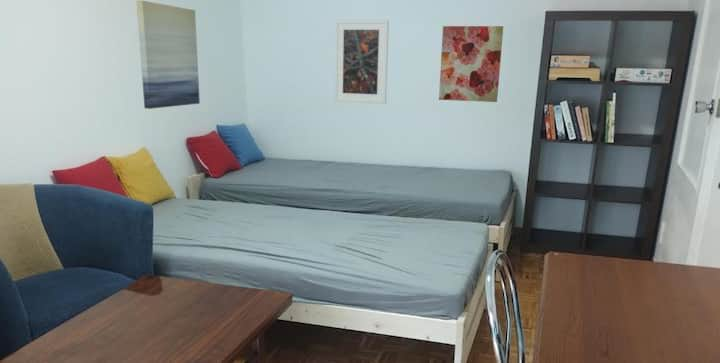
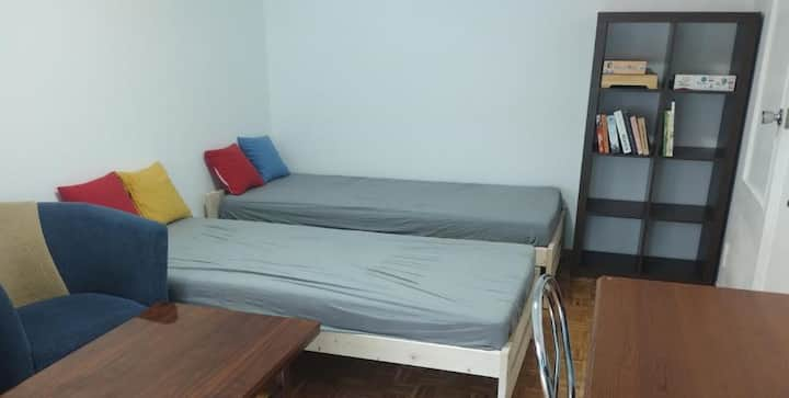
- wall art [438,25,504,103]
- wall art [135,0,201,110]
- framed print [333,19,390,105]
